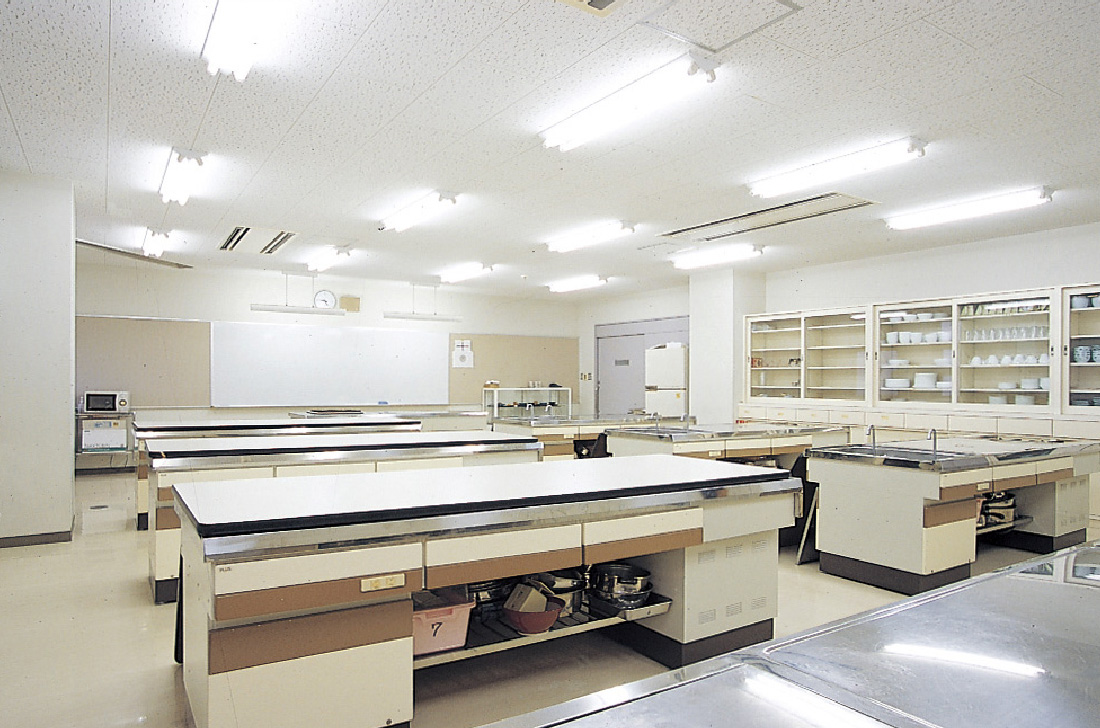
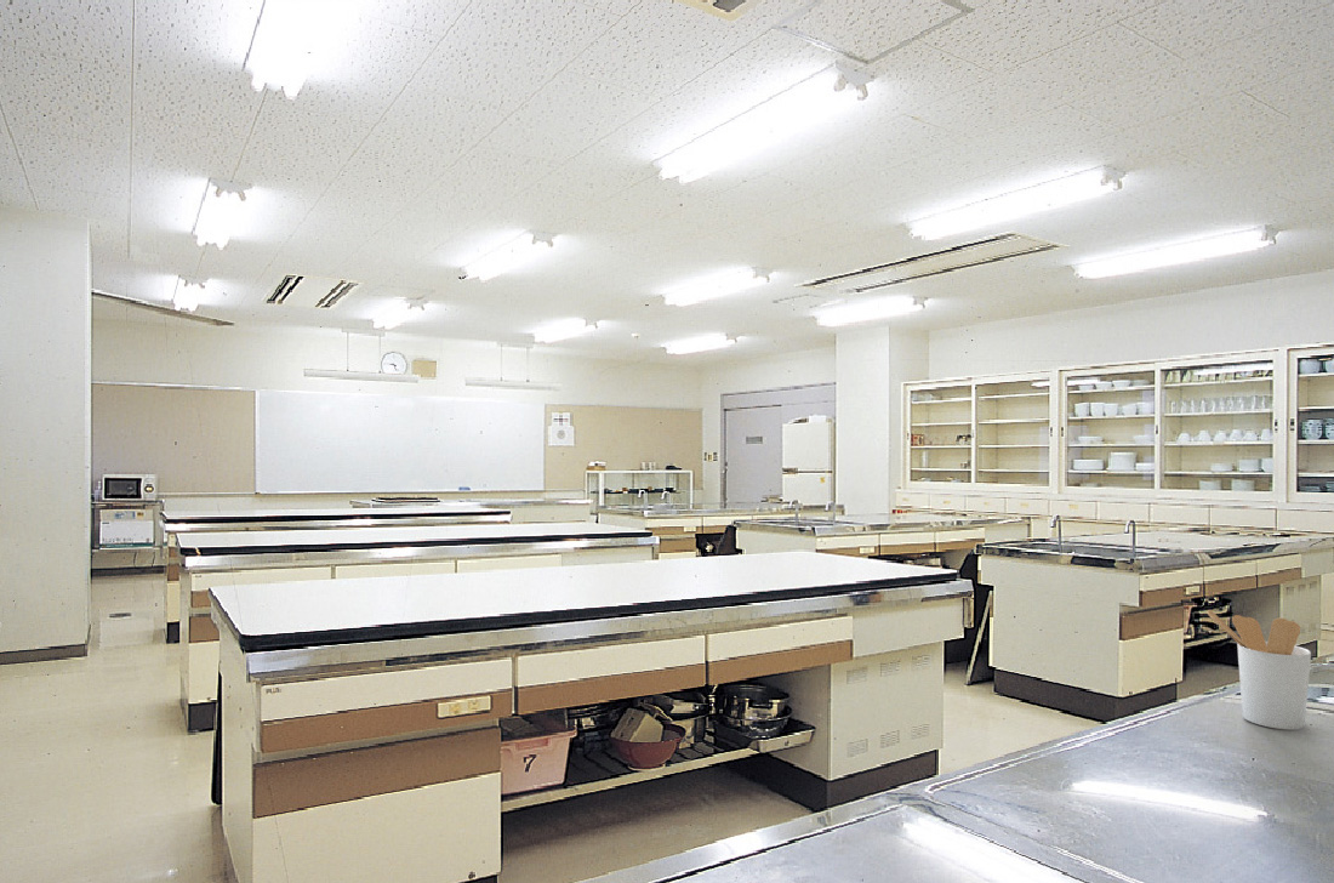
+ utensil holder [1205,609,1312,731]
